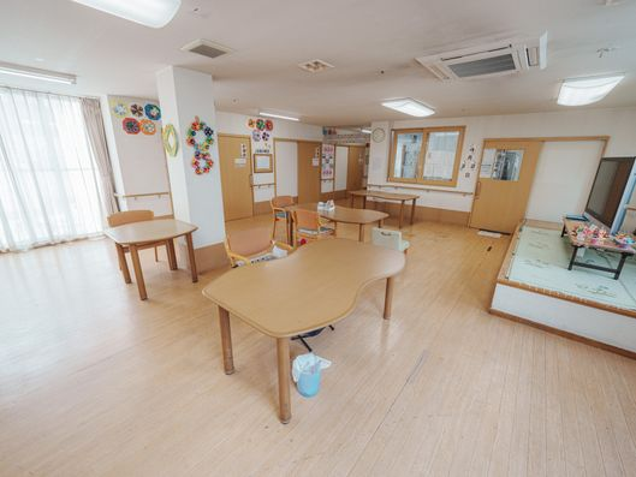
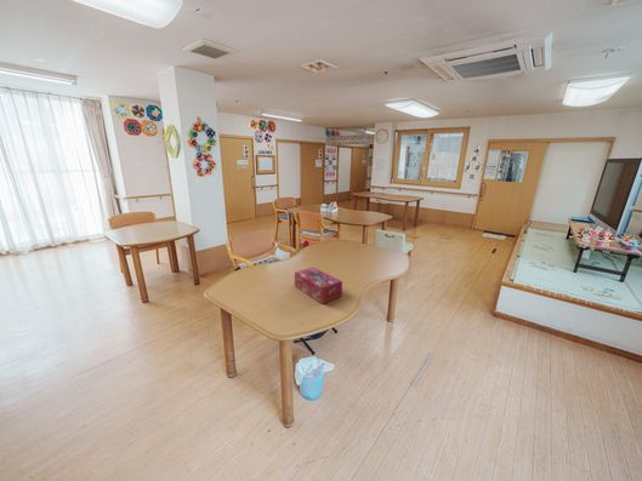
+ tissue box [294,267,343,304]
